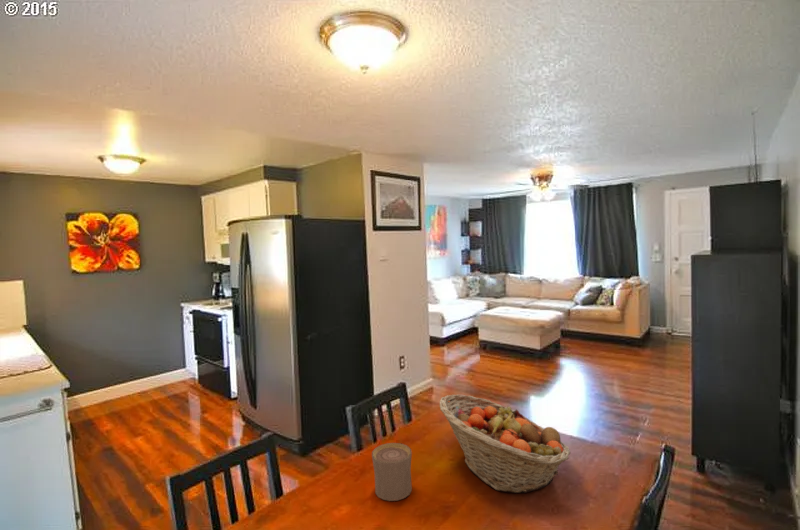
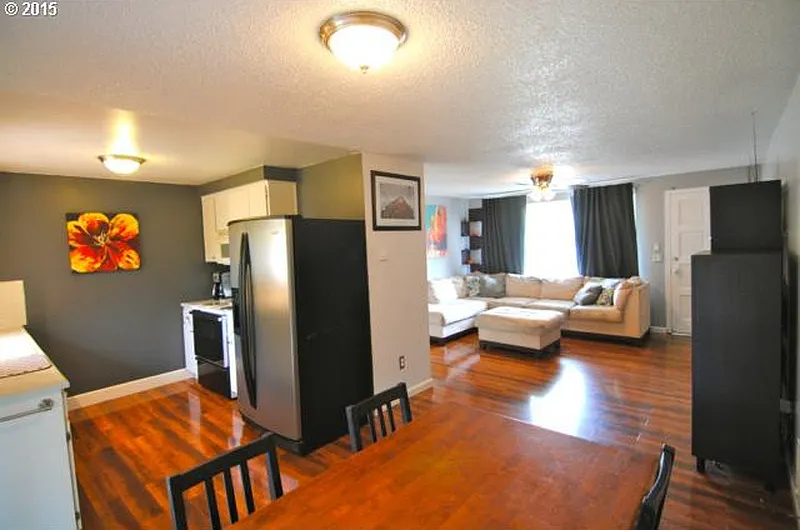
- cup [371,442,413,502]
- fruit basket [439,394,571,494]
